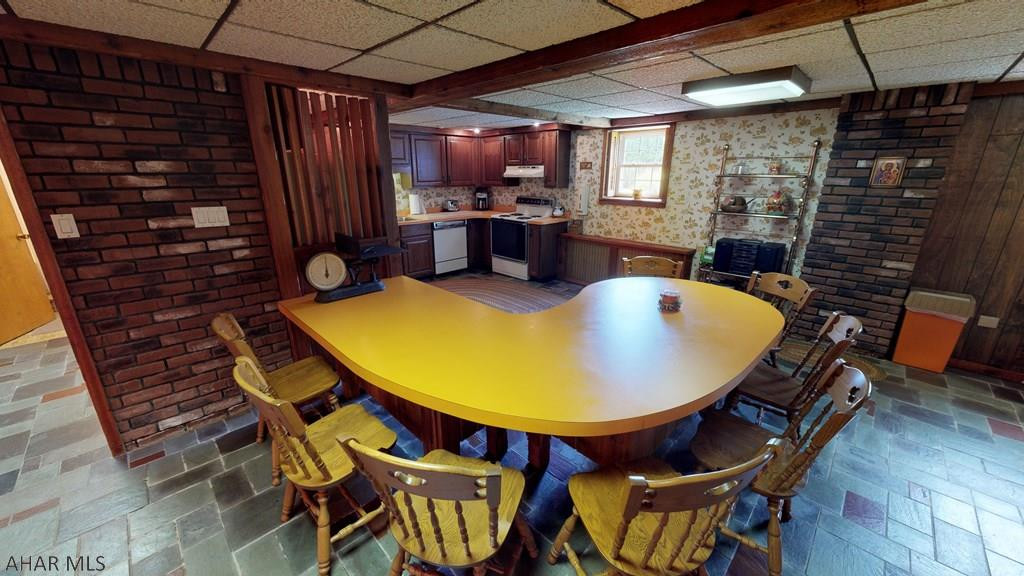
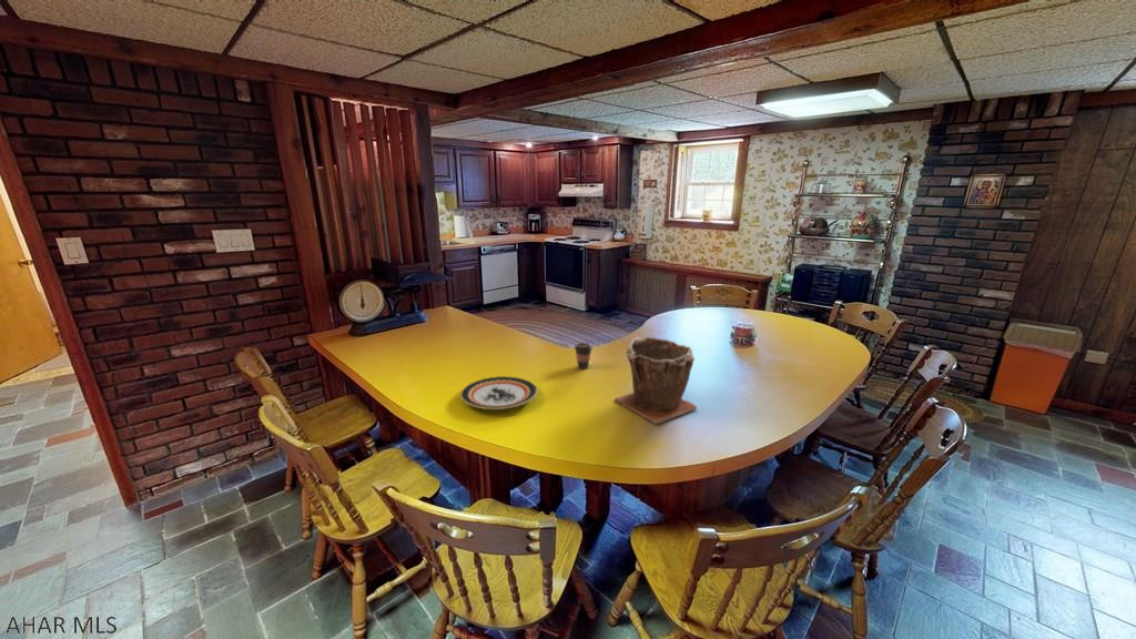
+ coffee cup [574,342,594,369]
+ plant pot [613,336,699,425]
+ plate [459,375,539,410]
